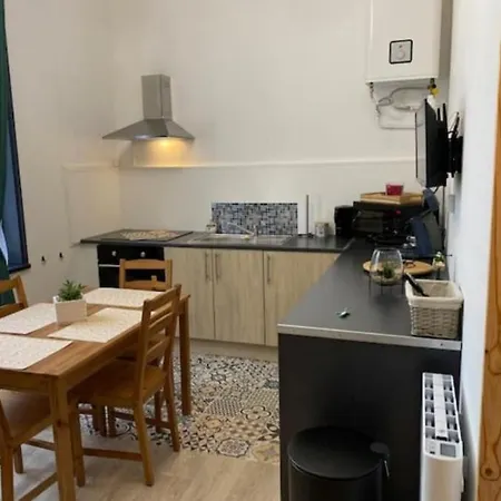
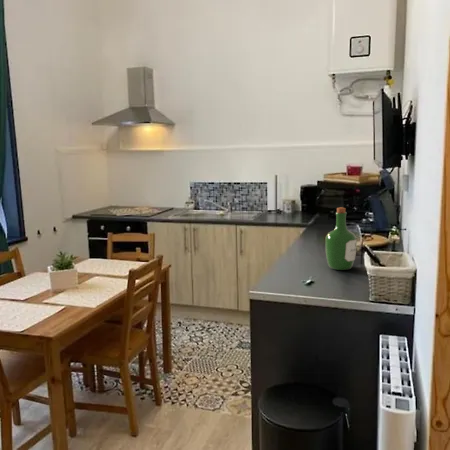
+ wine bottle [325,206,357,271]
